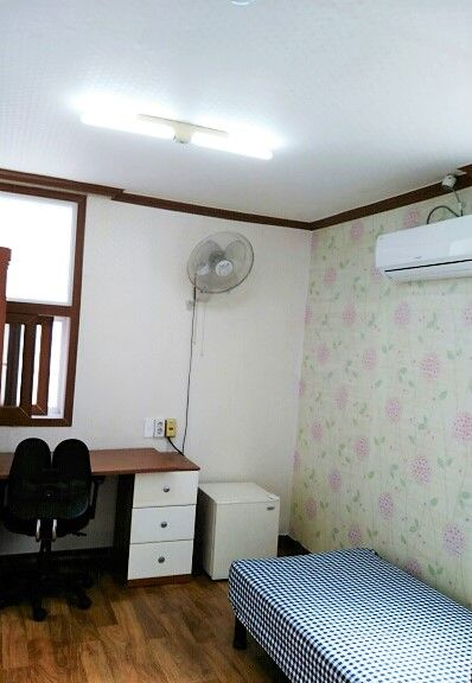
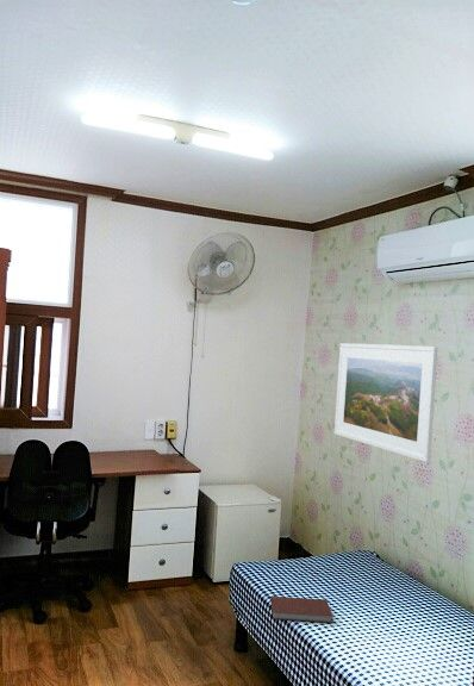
+ book [269,595,333,624]
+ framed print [333,342,438,463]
